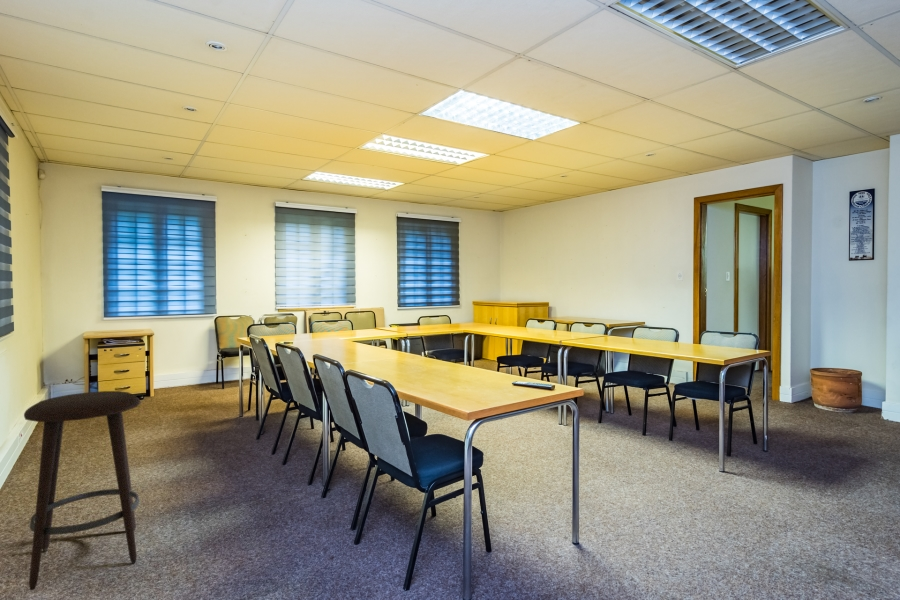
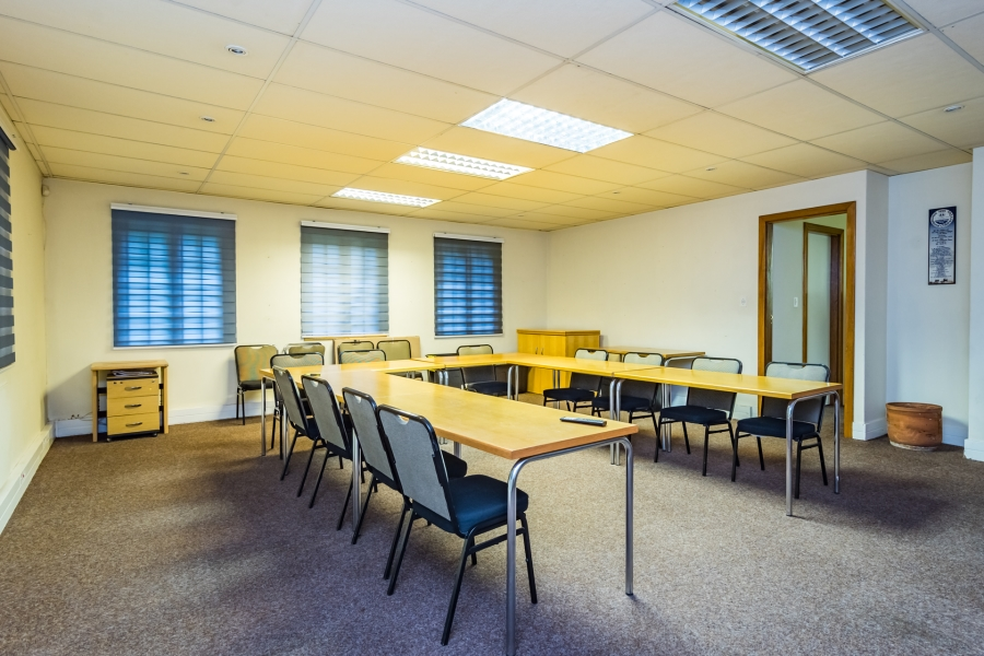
- stool [23,390,141,591]
